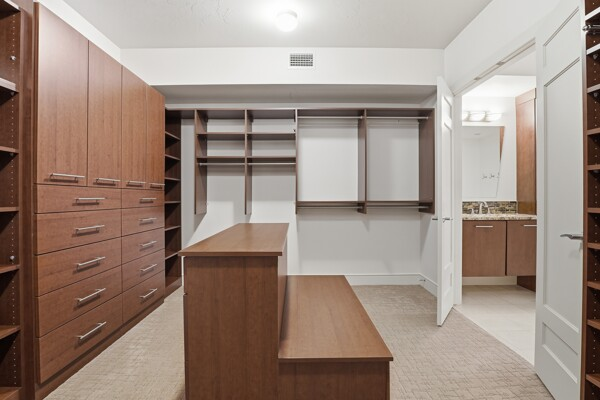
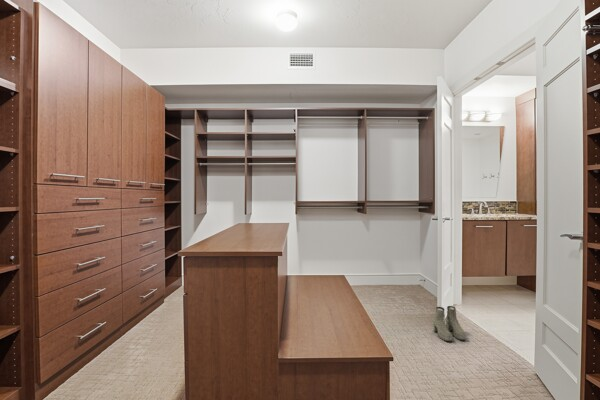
+ boots [432,305,467,342]
